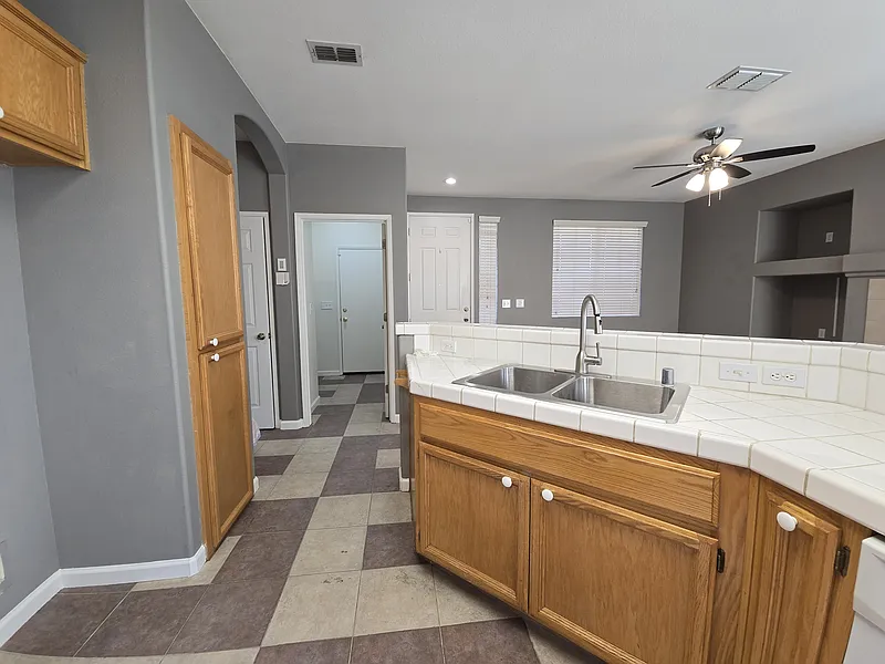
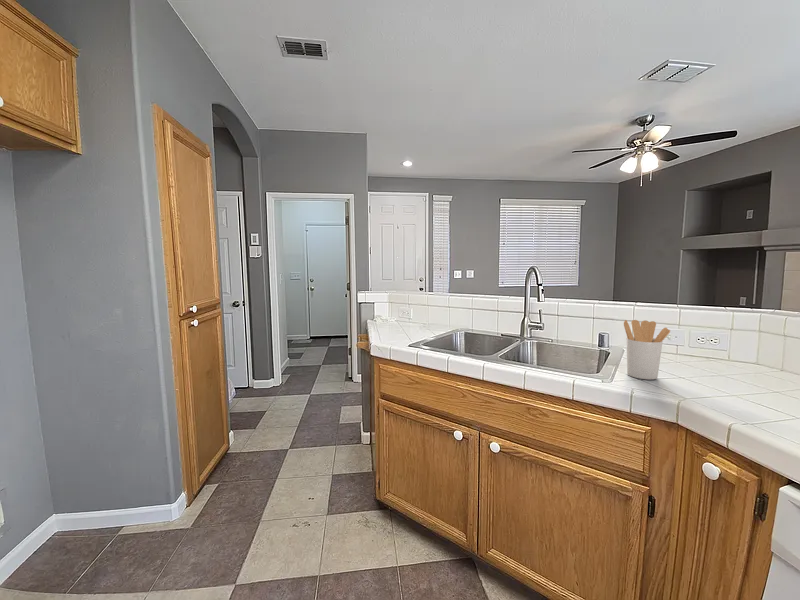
+ utensil holder [623,319,671,381]
